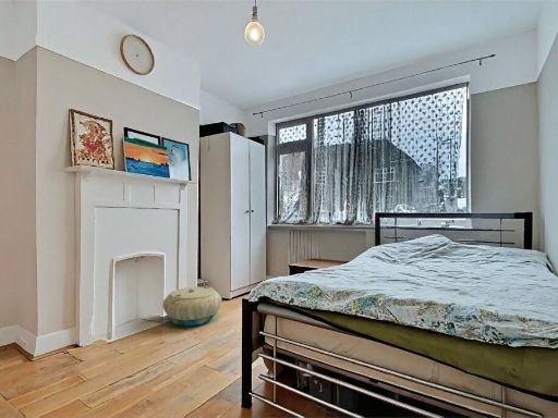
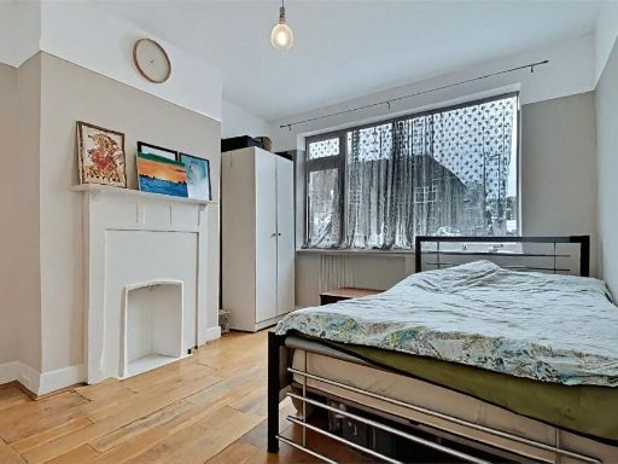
- basket [162,285,222,327]
